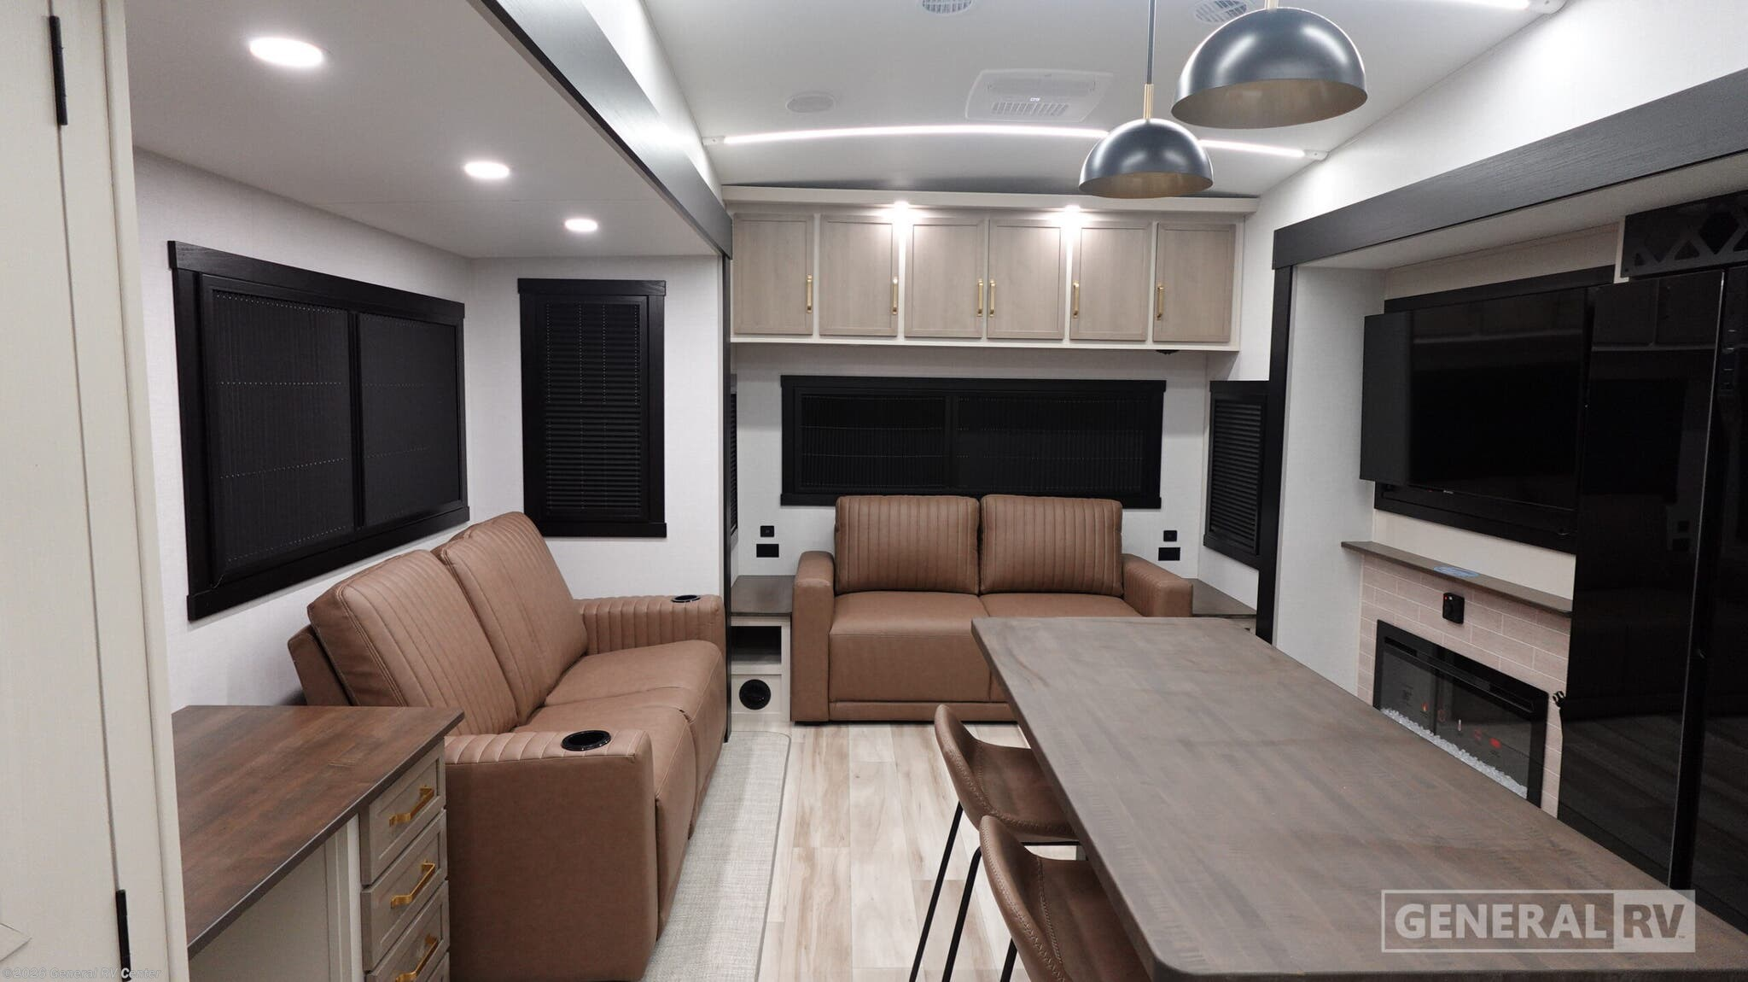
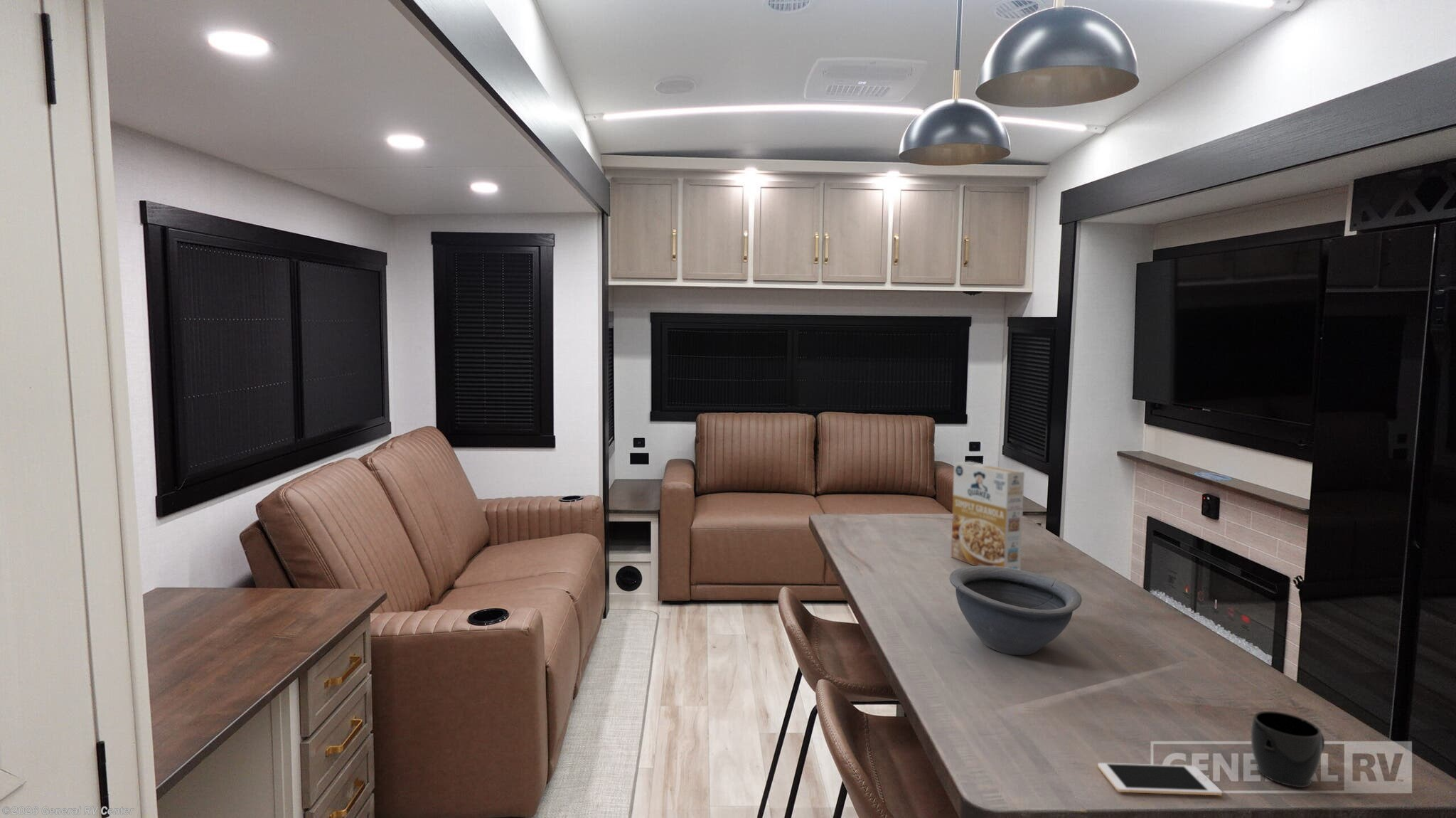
+ cereal box [951,461,1025,570]
+ mug [1251,711,1325,788]
+ cell phone [1097,763,1223,796]
+ bowl [948,565,1083,656]
